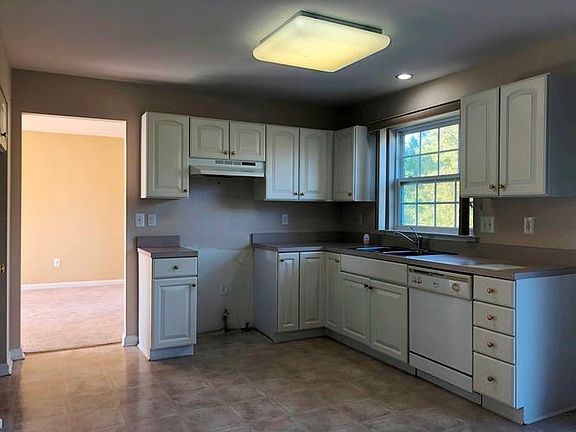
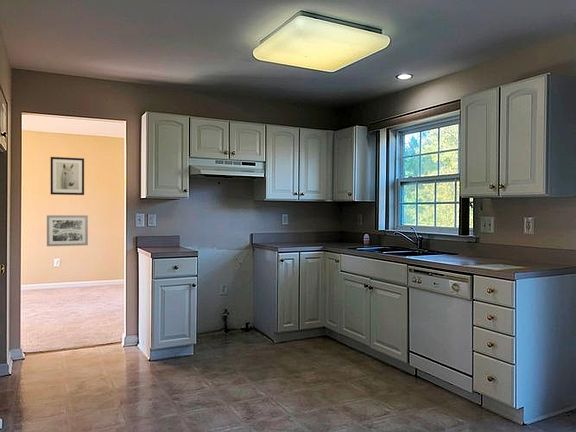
+ wall art [50,156,85,196]
+ wall art [46,214,89,247]
